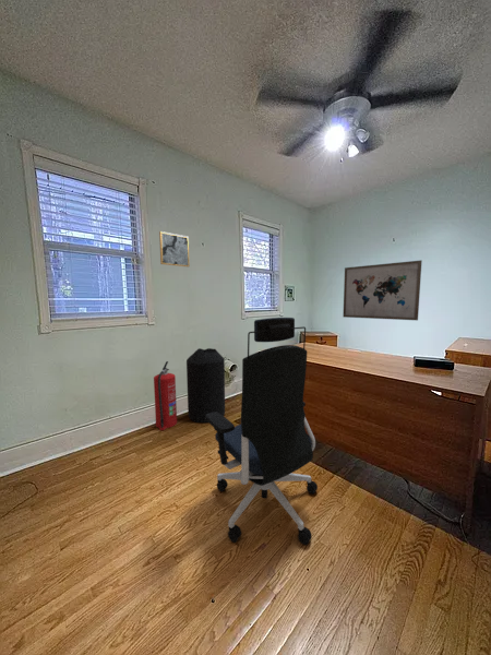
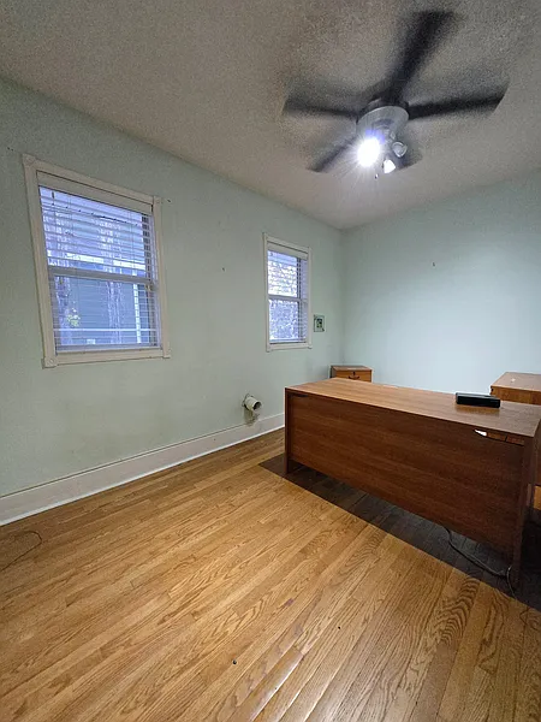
- fire extinguisher [153,360,178,431]
- wall art [342,260,423,321]
- office chair [205,317,319,546]
- wall art [158,230,191,267]
- trash can [185,347,226,424]
